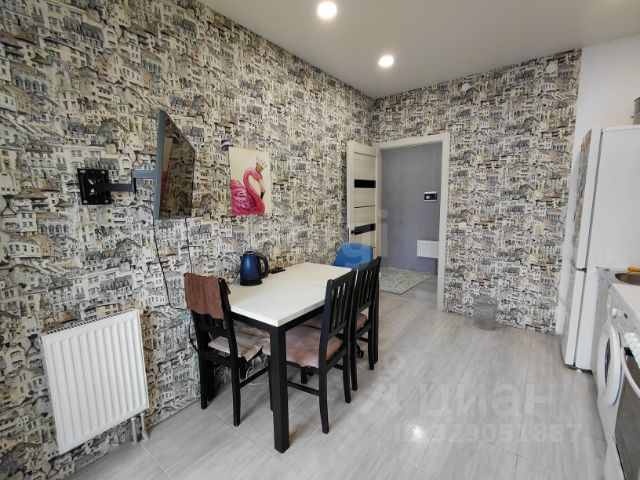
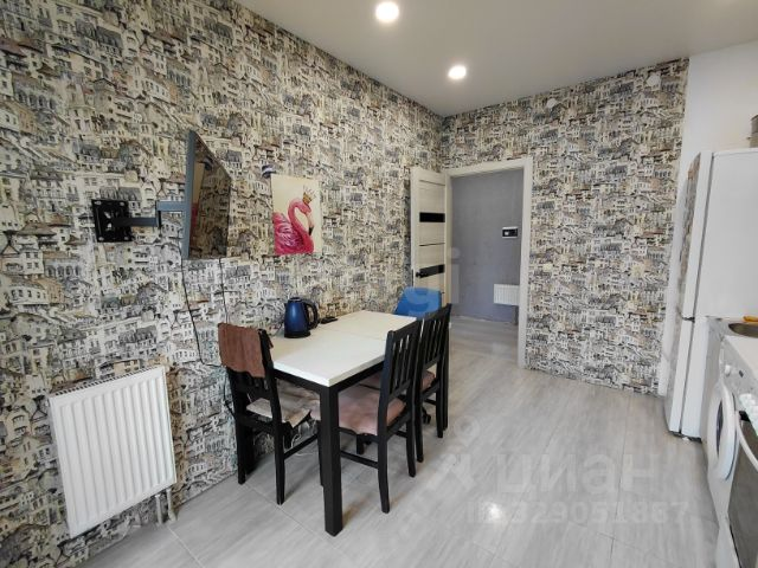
- wastebasket [472,295,500,331]
- rug [379,270,432,295]
